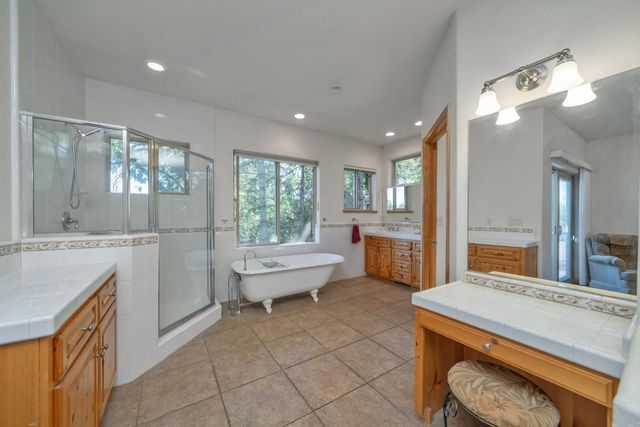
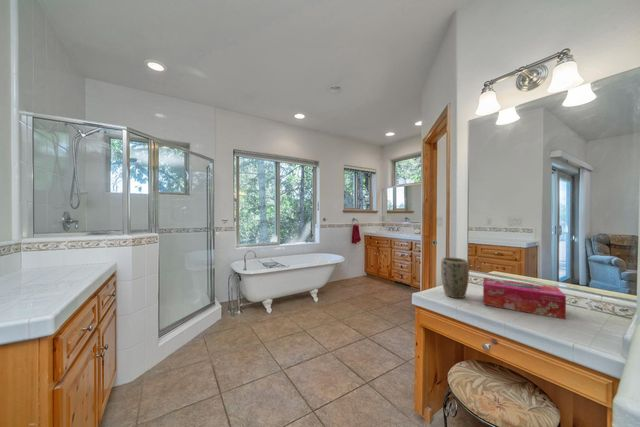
+ plant pot [440,256,470,299]
+ tissue box [482,277,567,320]
